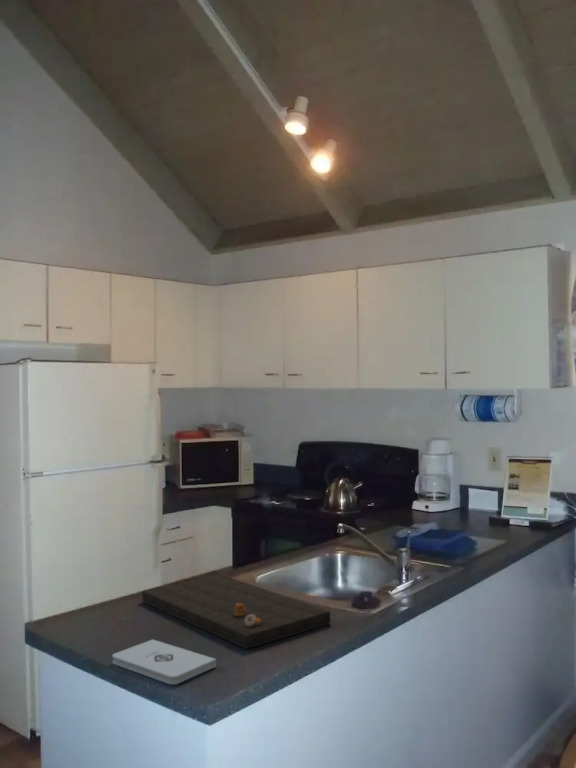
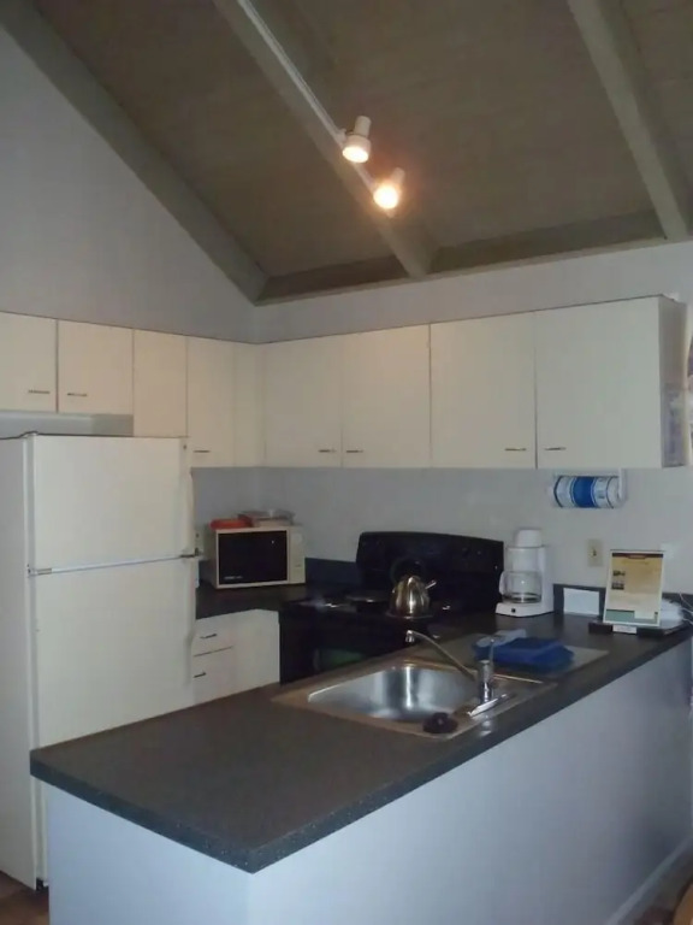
- notepad [111,638,217,685]
- cutting board [141,573,331,650]
